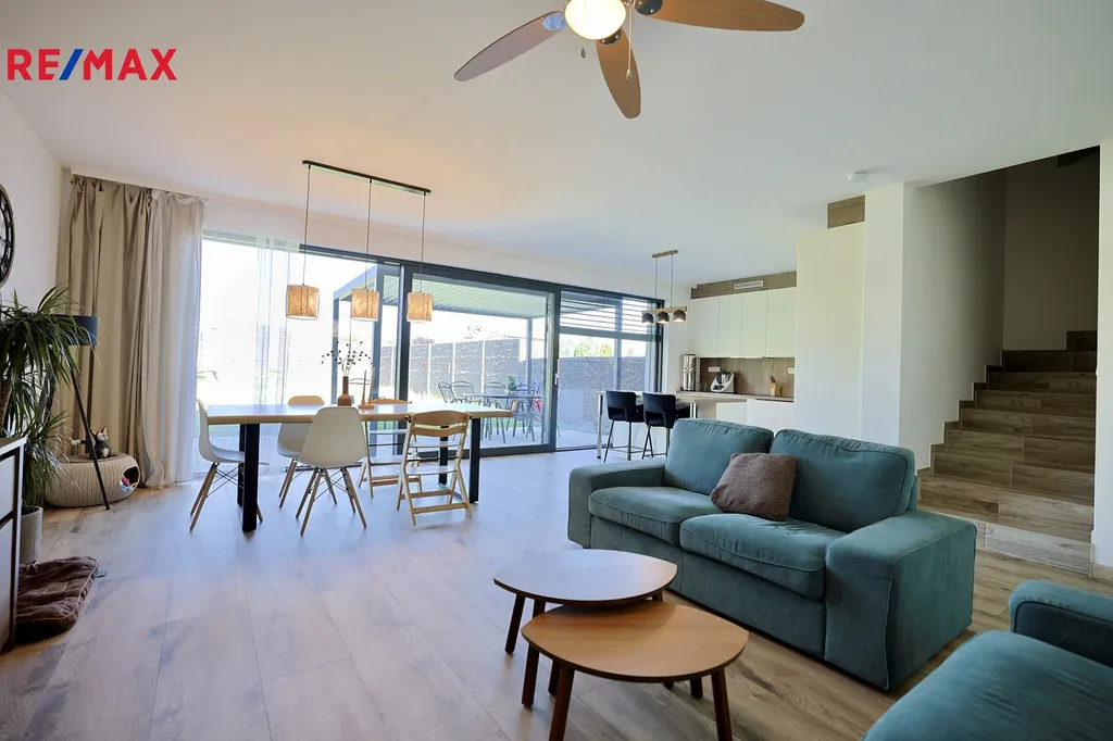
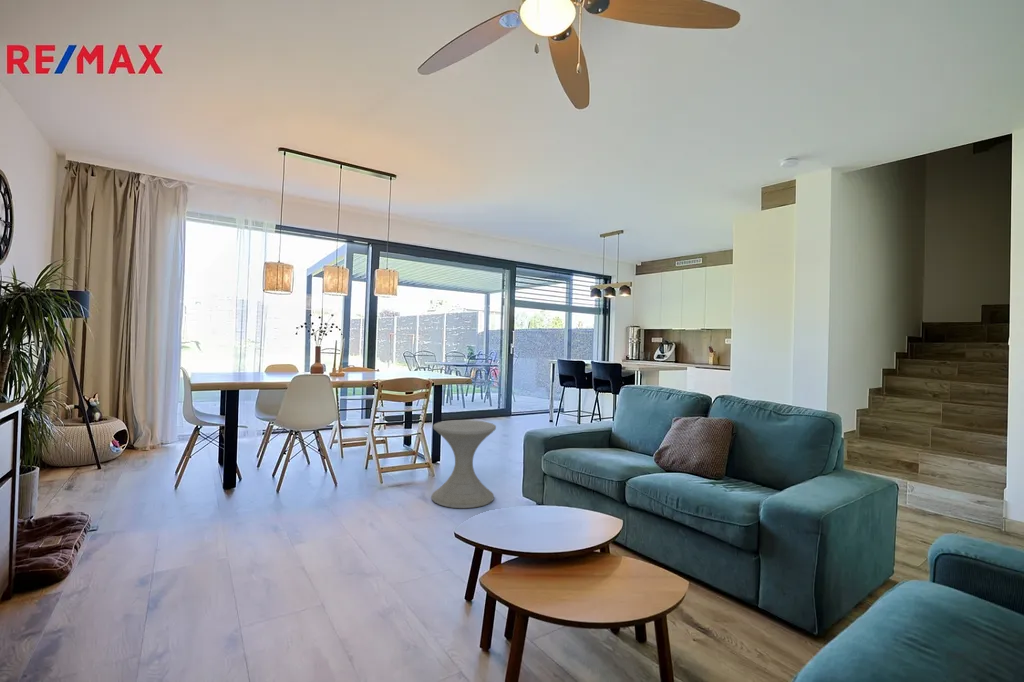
+ side table [430,419,497,509]
